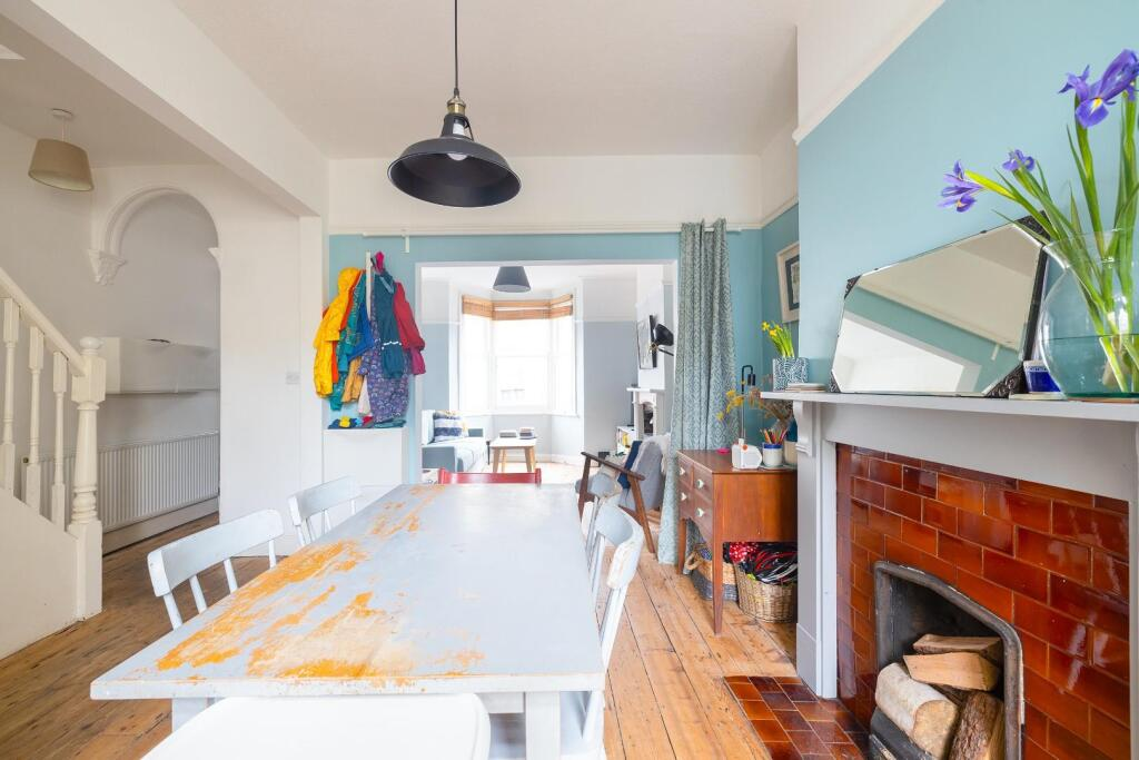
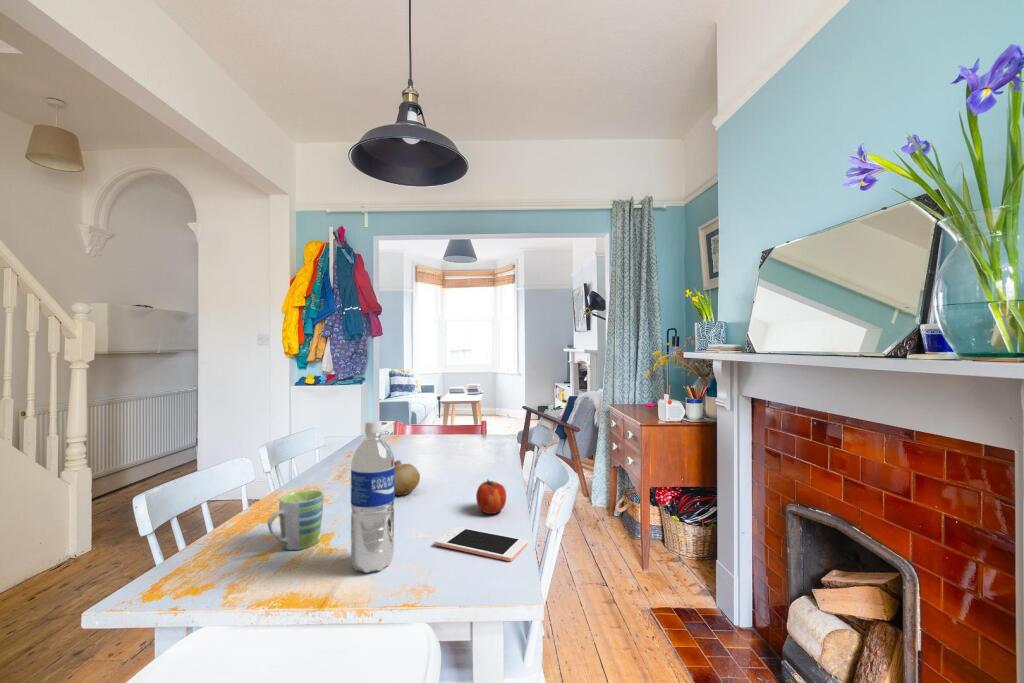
+ cell phone [434,526,528,562]
+ fruit [394,459,421,497]
+ mug [266,489,324,551]
+ fruit [475,479,507,515]
+ water bottle [350,420,396,574]
